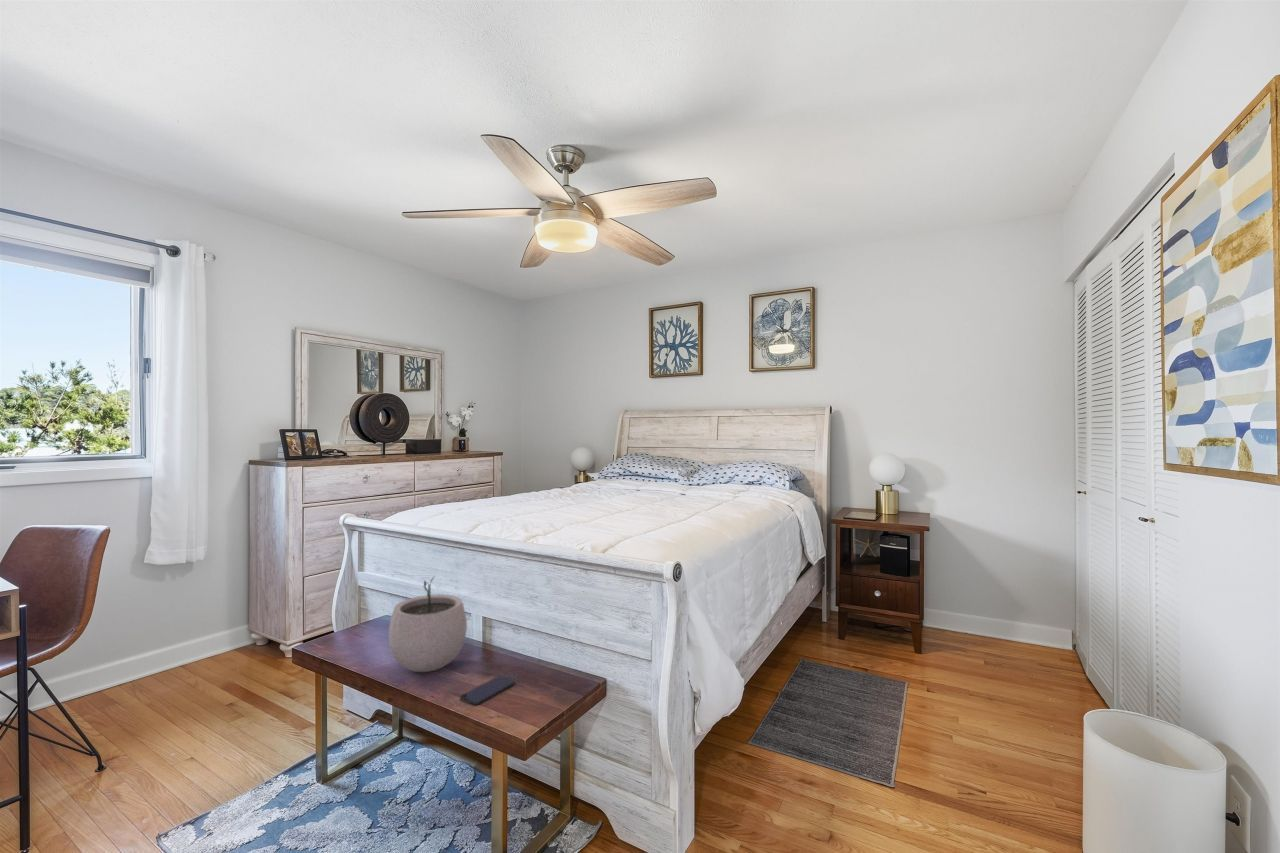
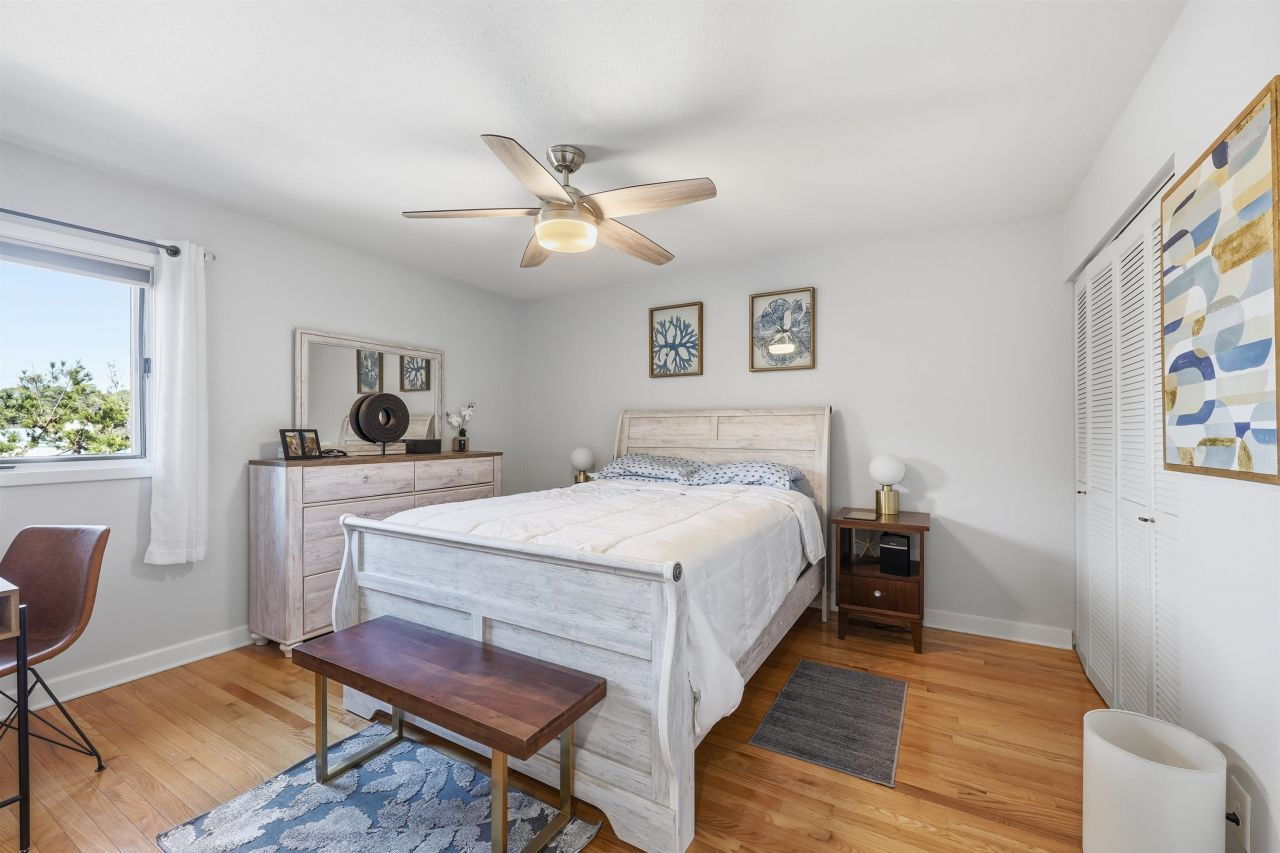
- plant pot [388,575,468,673]
- smartphone [459,675,516,706]
